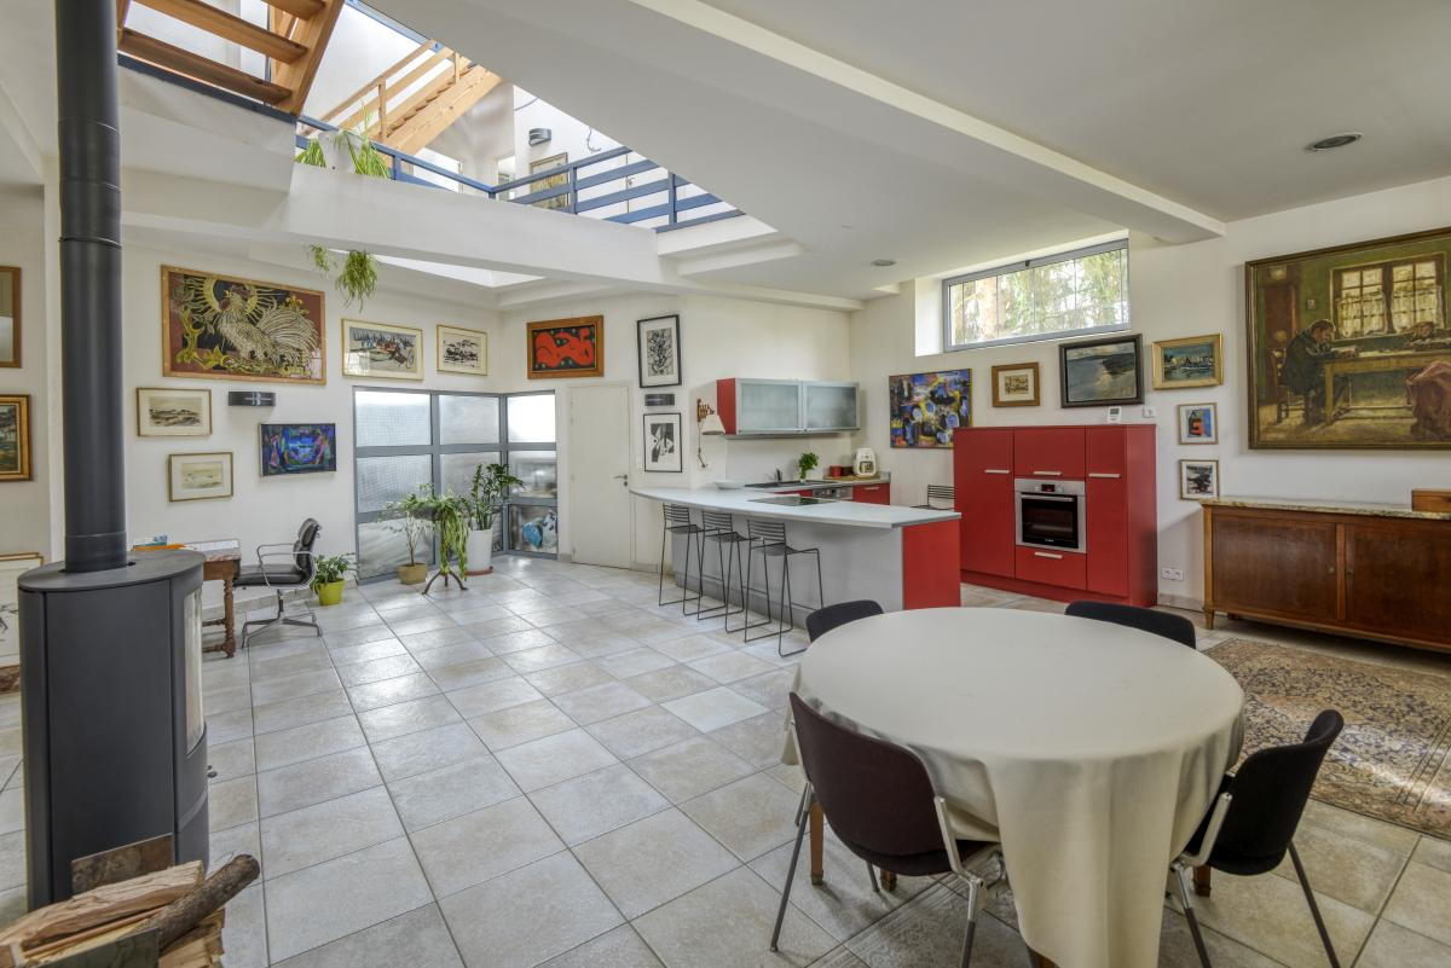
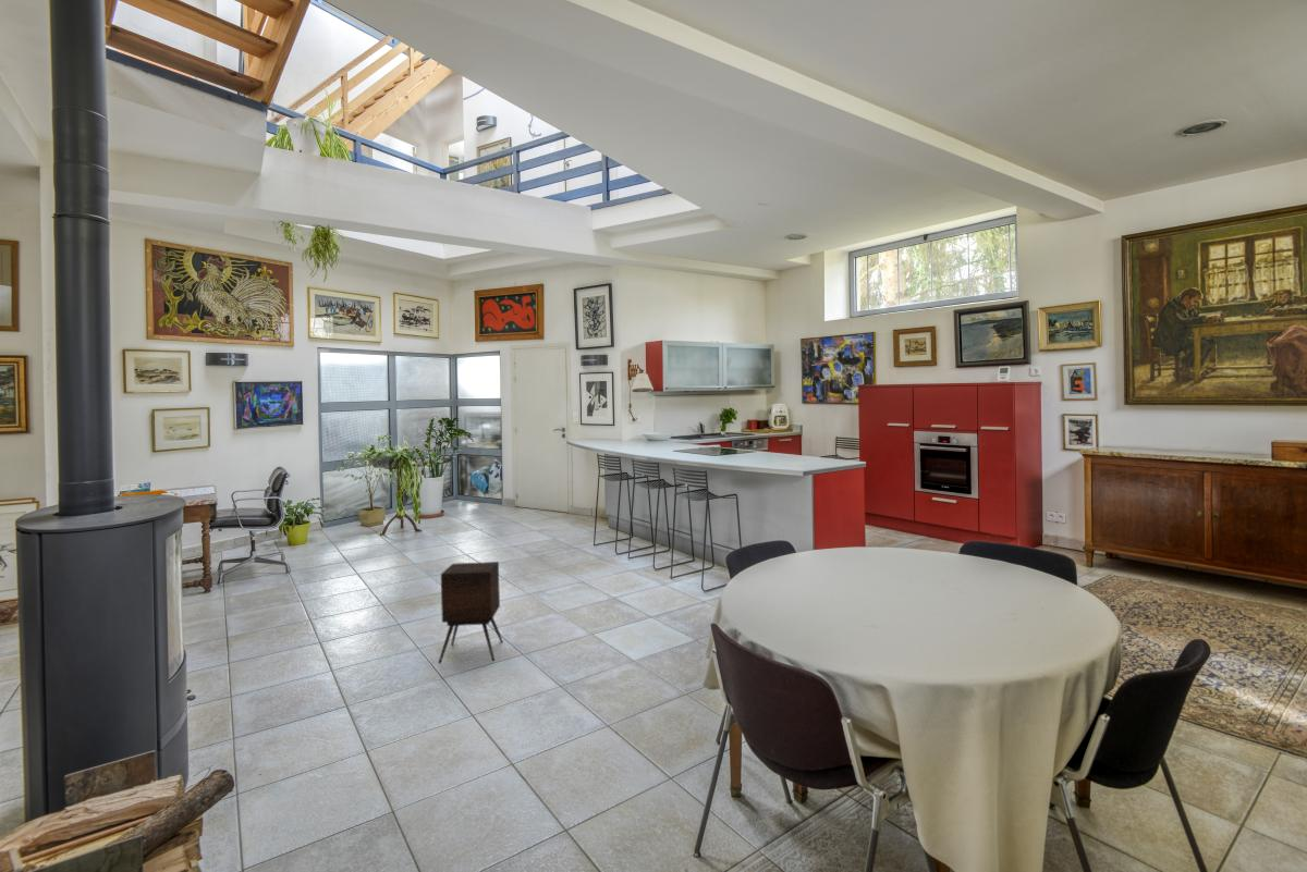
+ side table [437,561,504,665]
